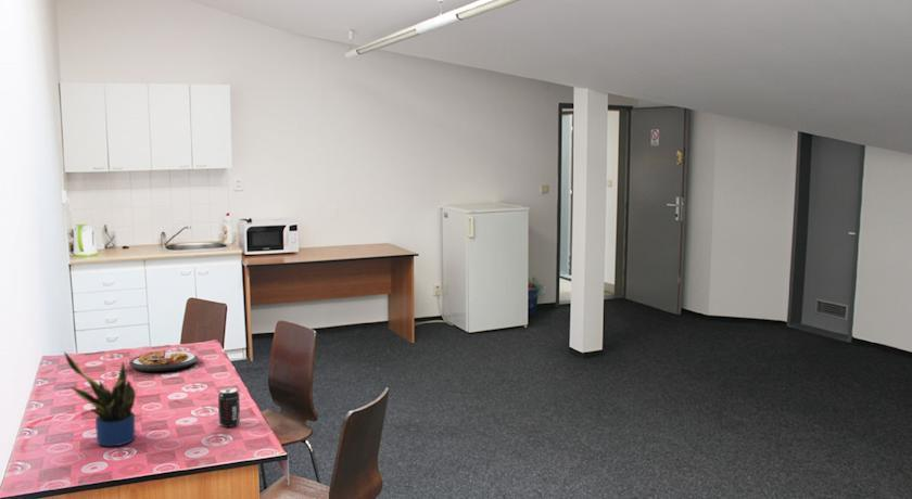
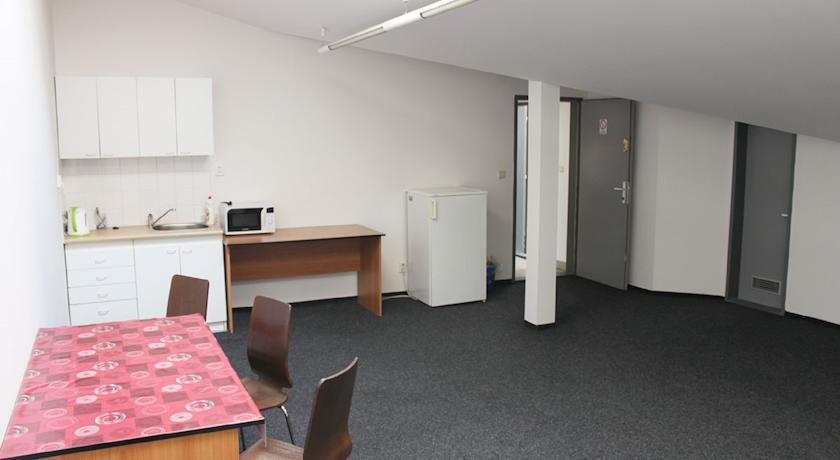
- beverage can [217,386,241,428]
- plate [128,349,199,372]
- potted plant [63,350,137,448]
